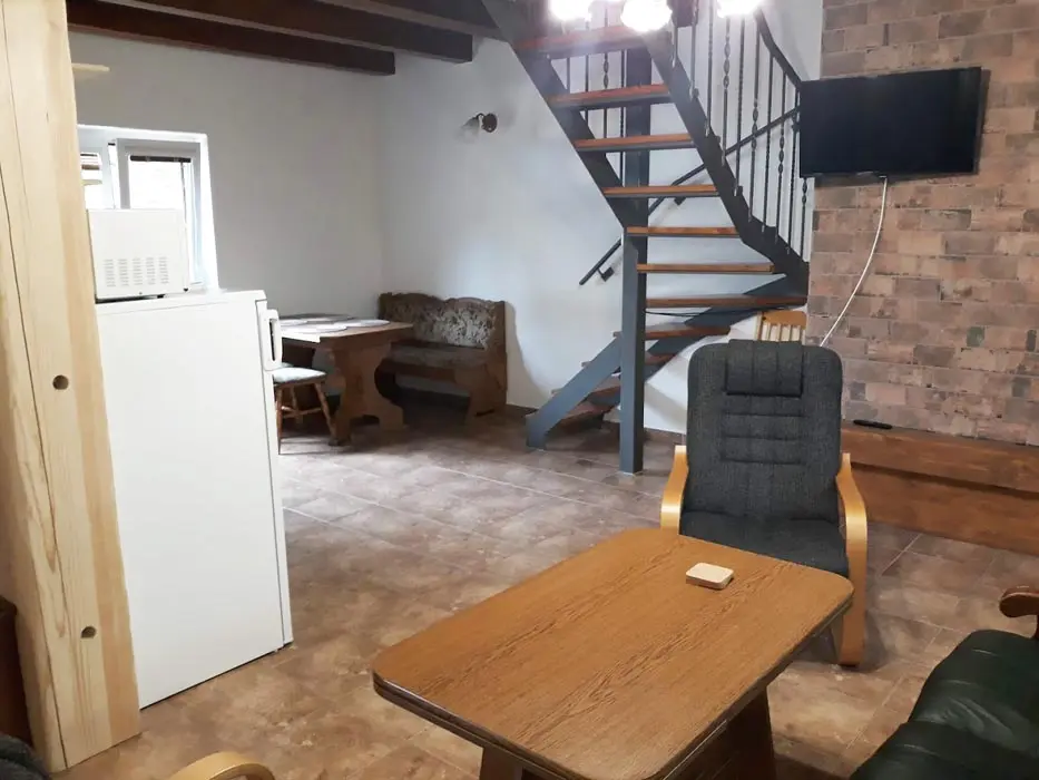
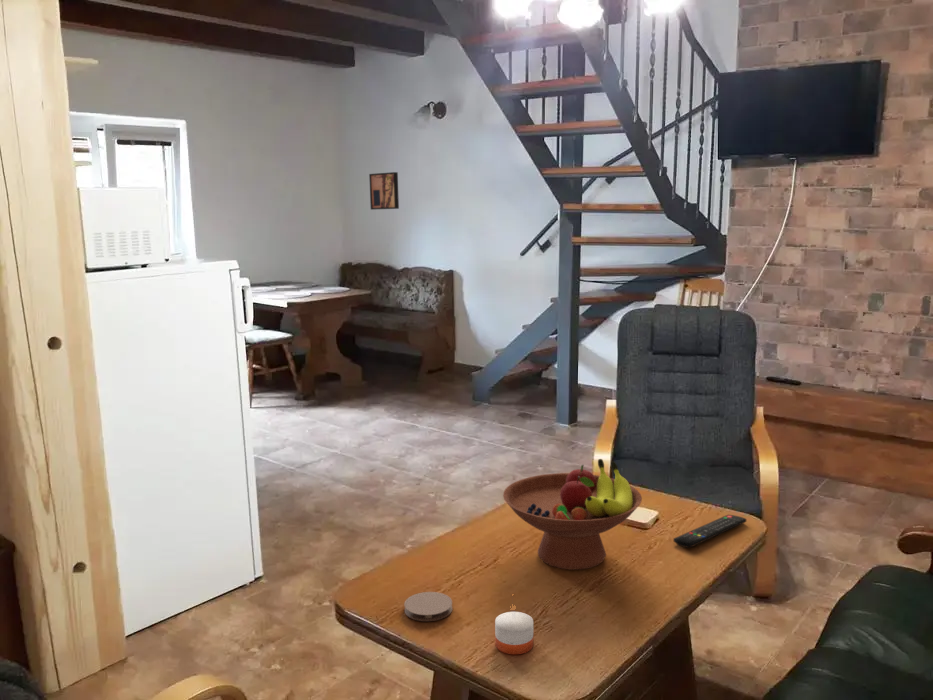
+ remote control [672,514,747,549]
+ wall art [368,171,400,211]
+ candle [494,597,535,655]
+ coaster [403,591,453,622]
+ fruit bowl [502,458,643,571]
